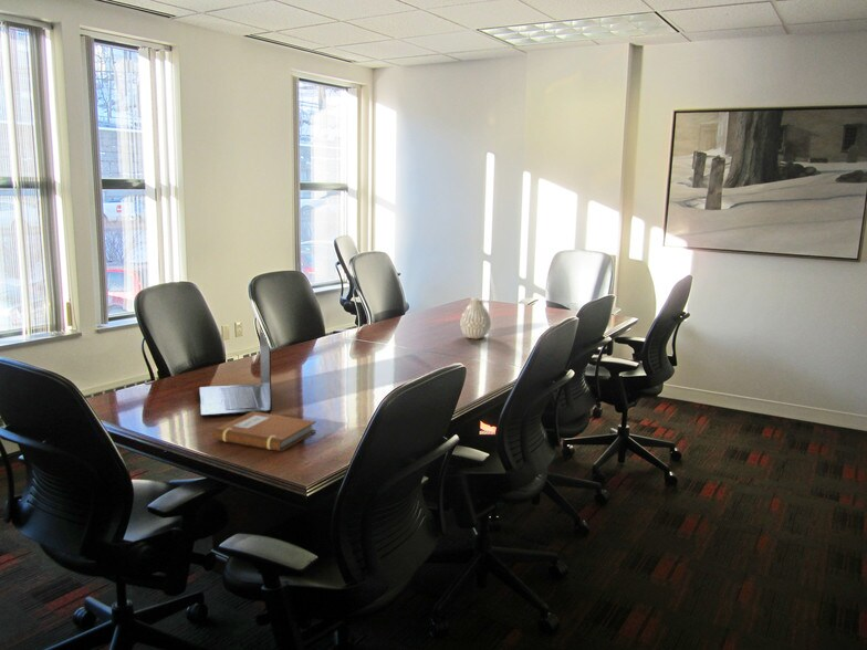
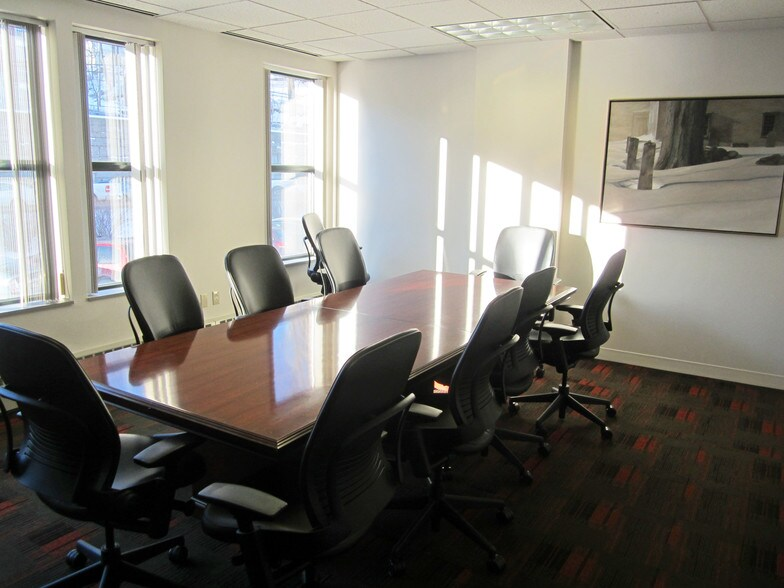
- vase [459,297,492,339]
- laptop [199,327,272,418]
- notebook [212,411,316,452]
